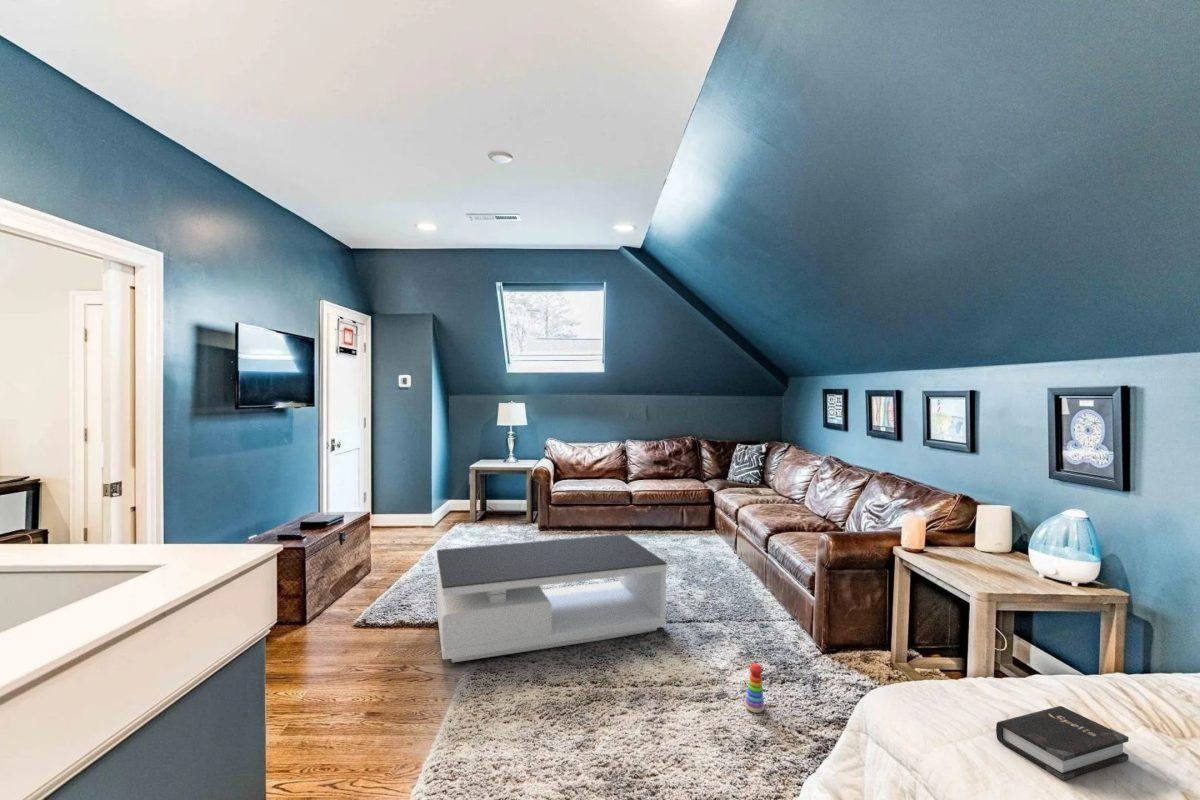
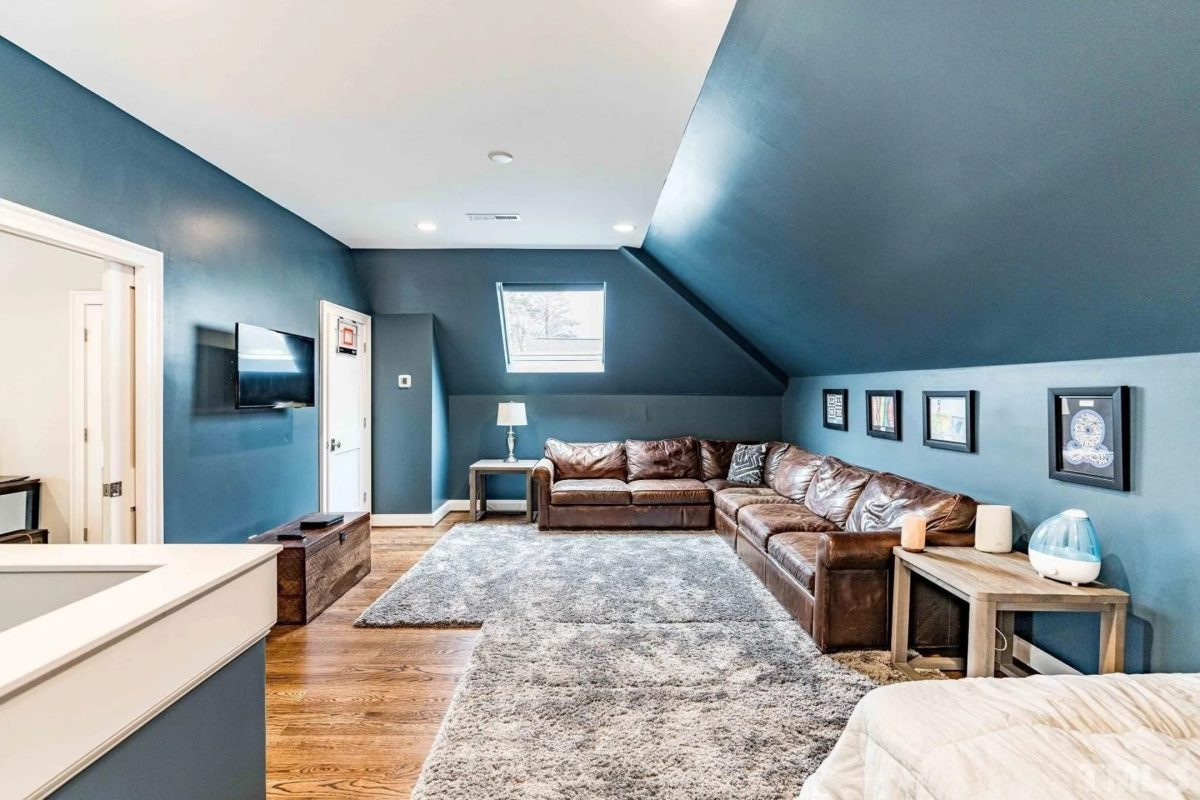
- coffee table [435,533,668,664]
- hardback book [995,705,1130,781]
- stacking toy [744,662,765,714]
